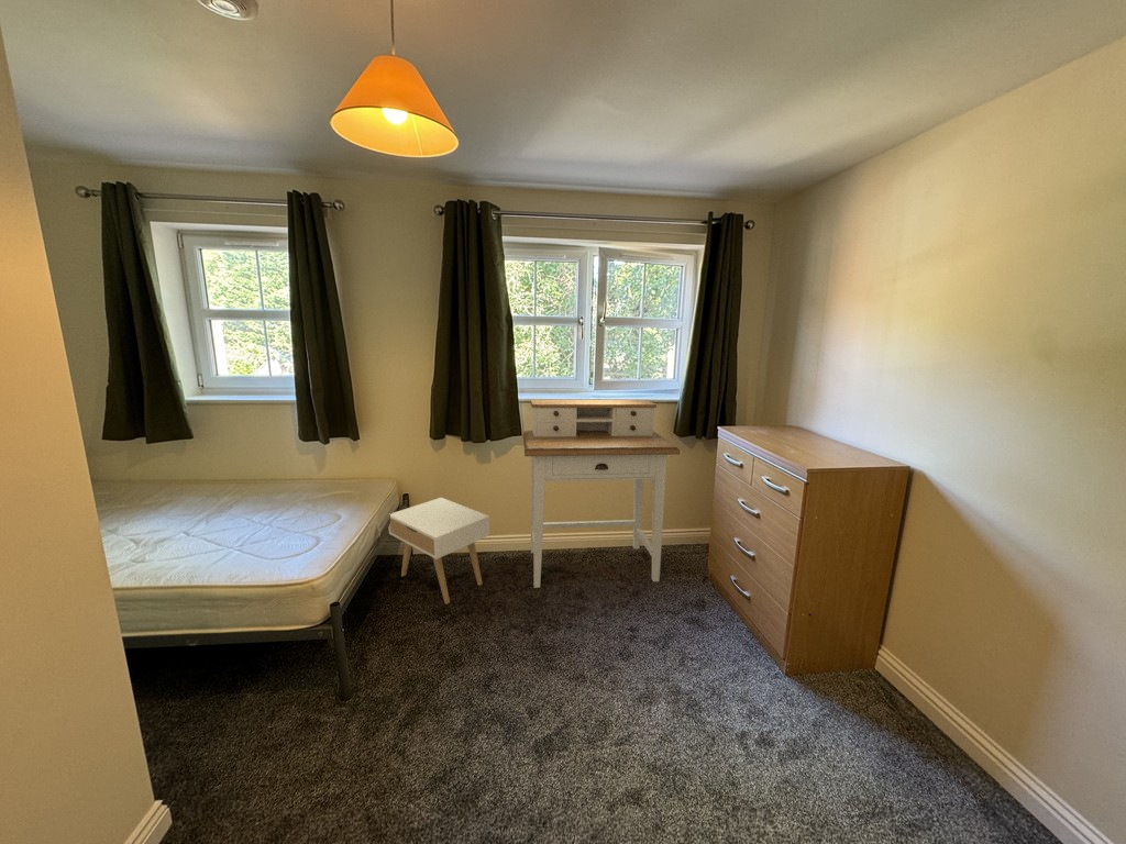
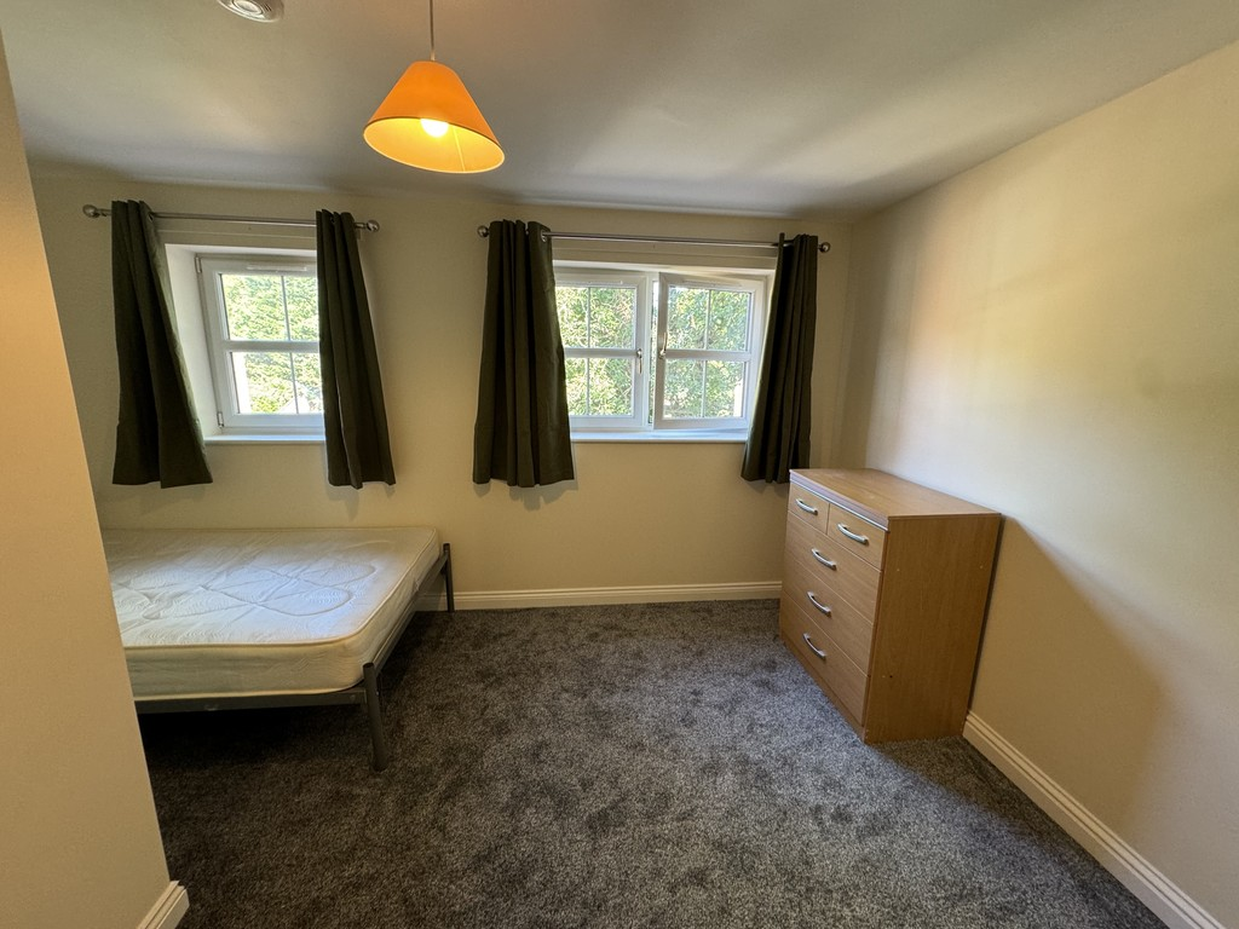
- desk [521,399,681,589]
- nightstand [388,497,490,606]
